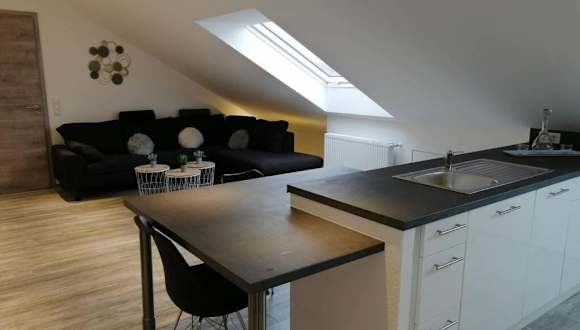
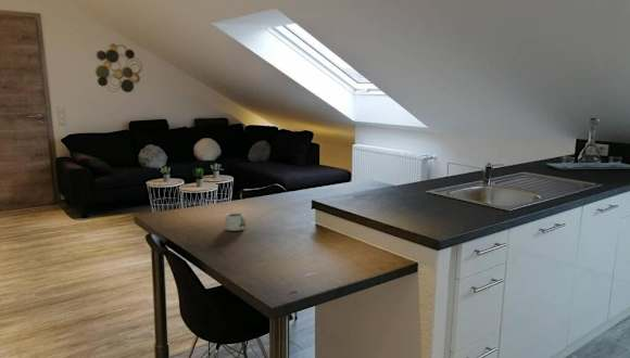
+ mug [224,213,247,232]
